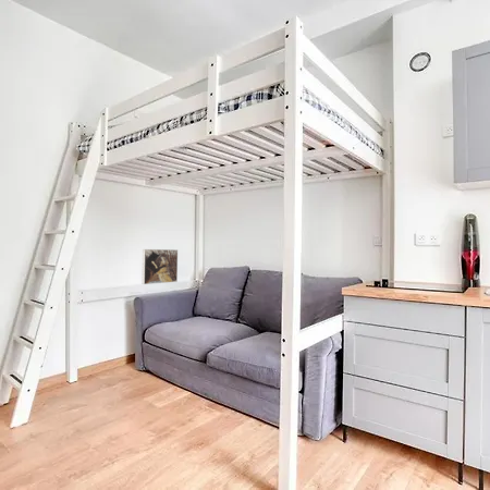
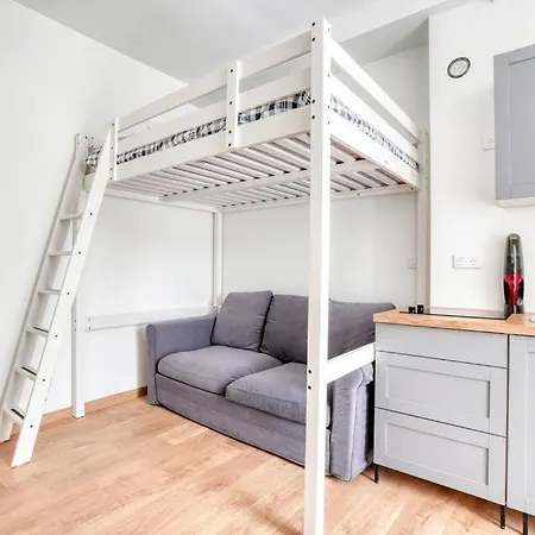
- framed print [142,248,179,285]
